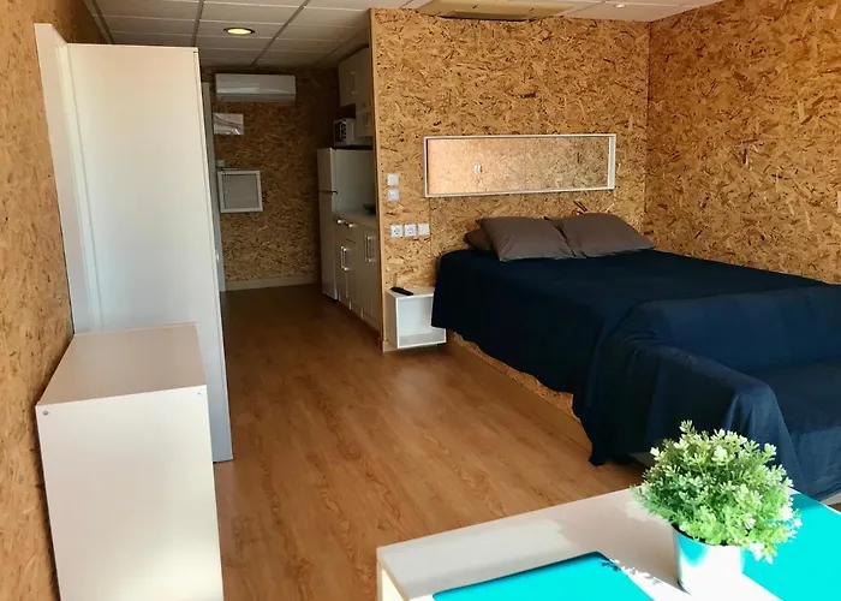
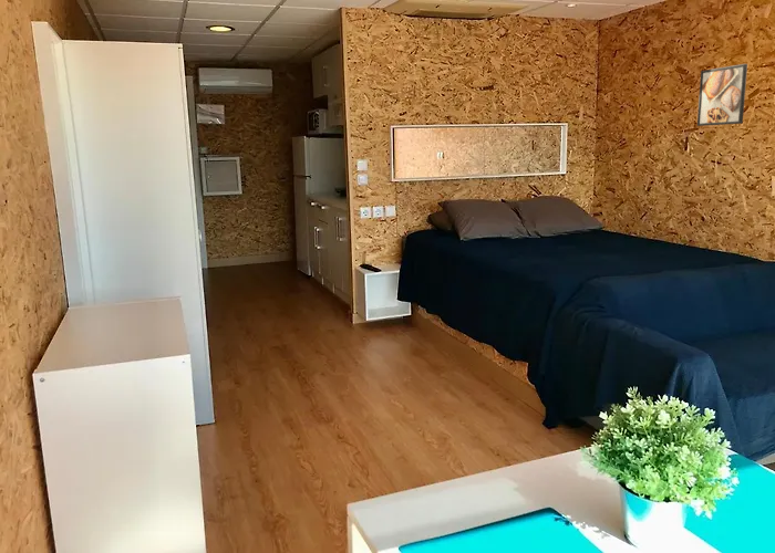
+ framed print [696,63,748,127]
